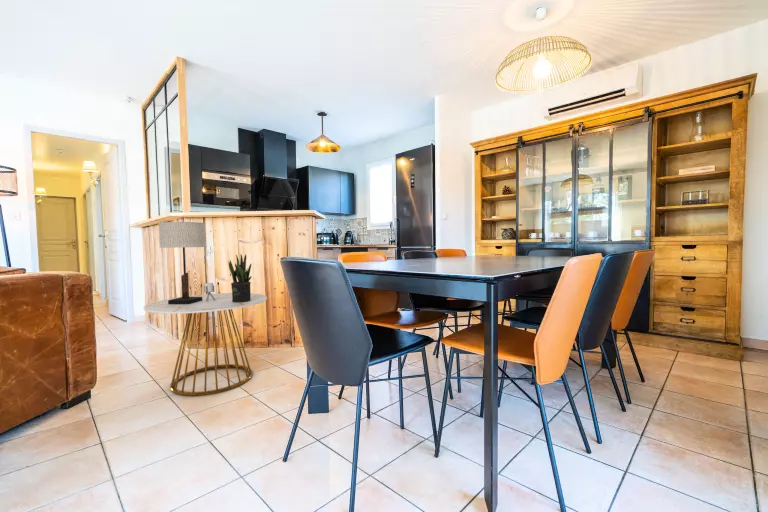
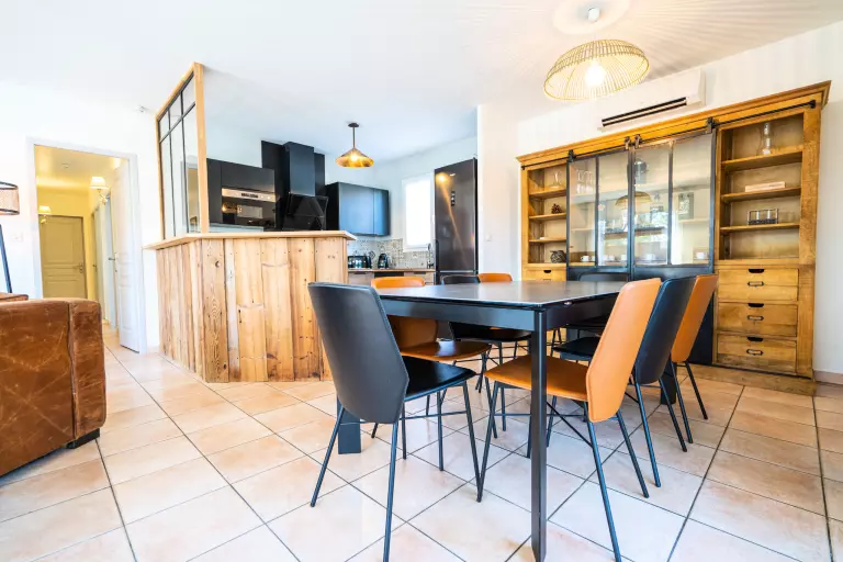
- potted plant [227,253,253,302]
- table lamp [158,221,208,304]
- side table [143,282,268,397]
